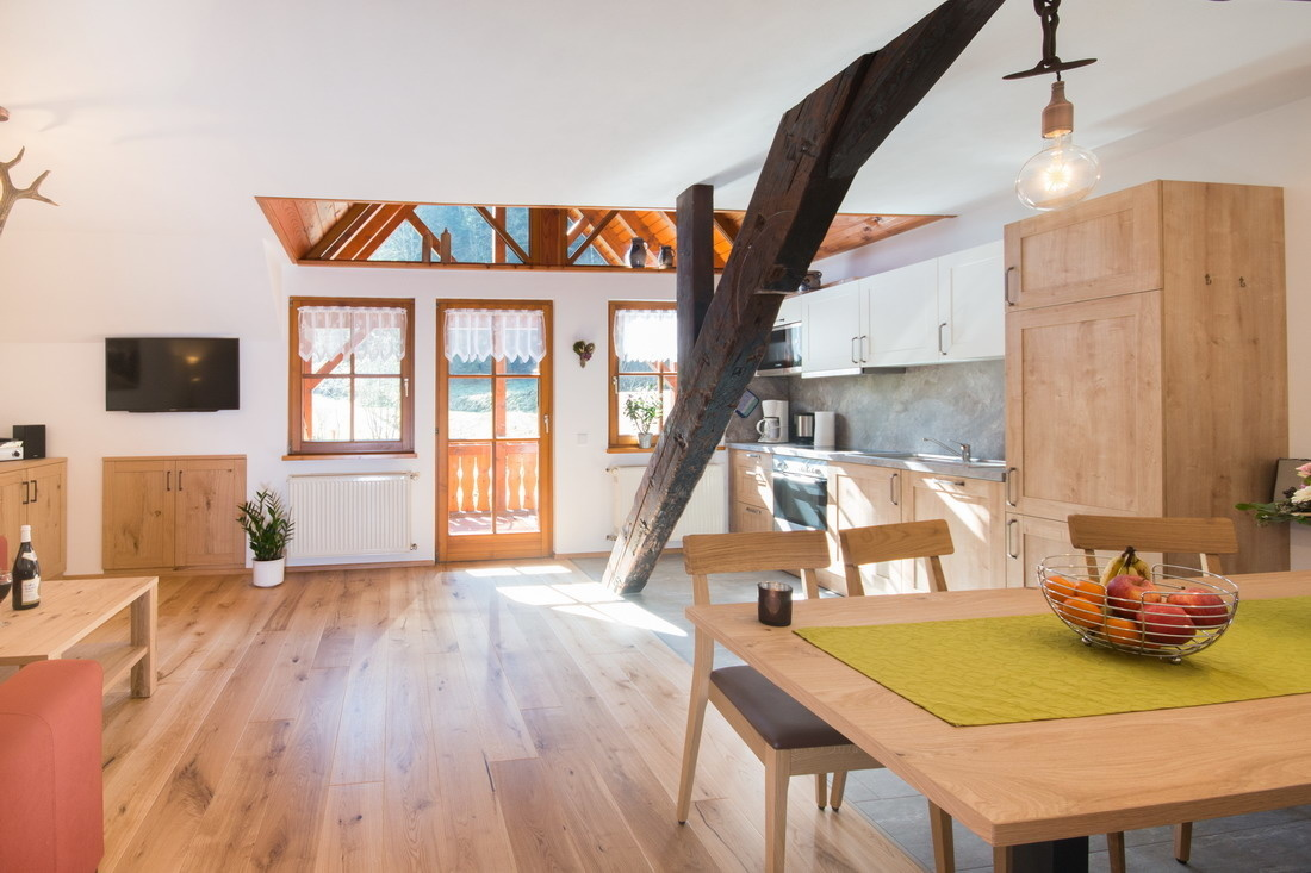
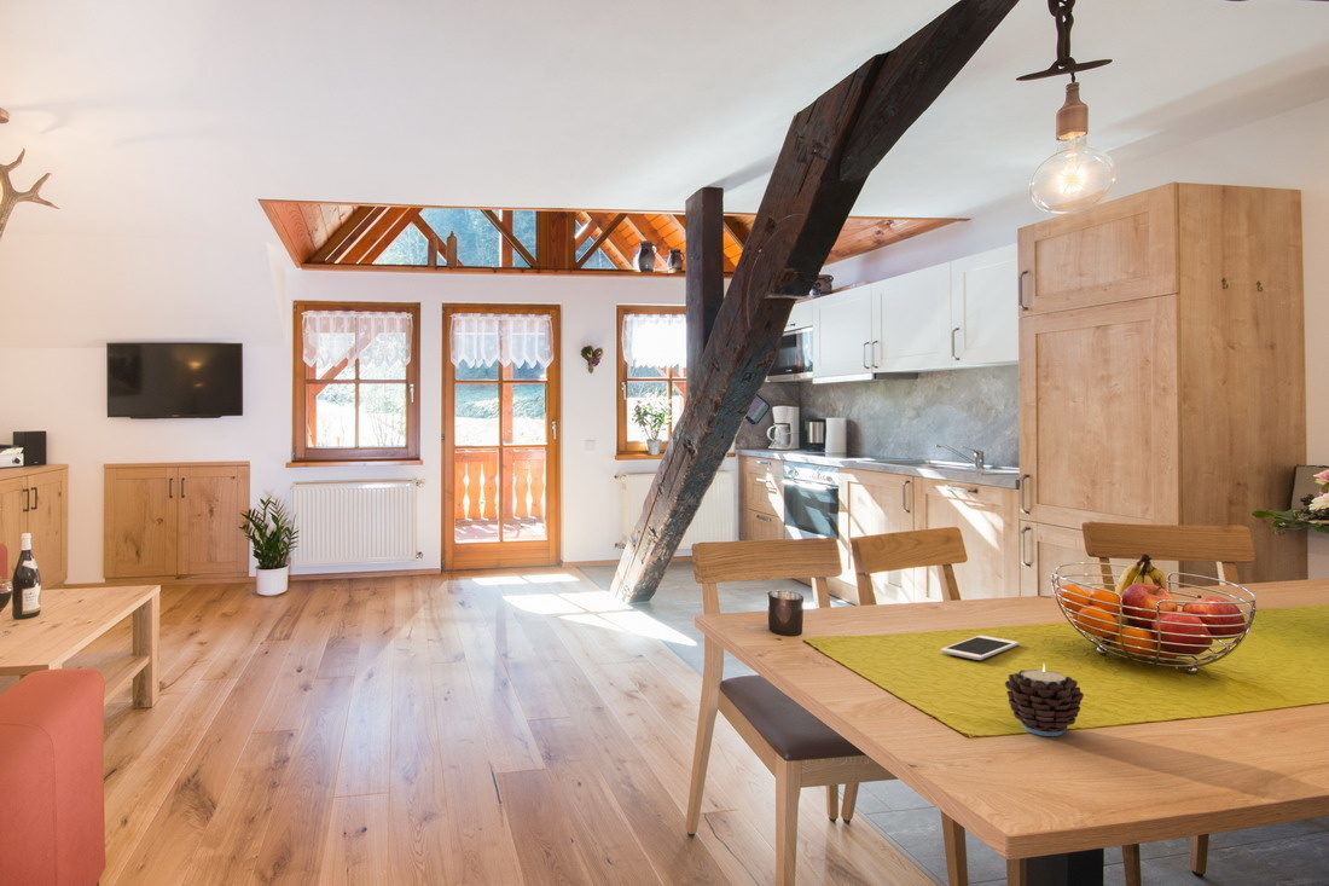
+ cell phone [940,635,1020,661]
+ candle [1004,664,1085,737]
